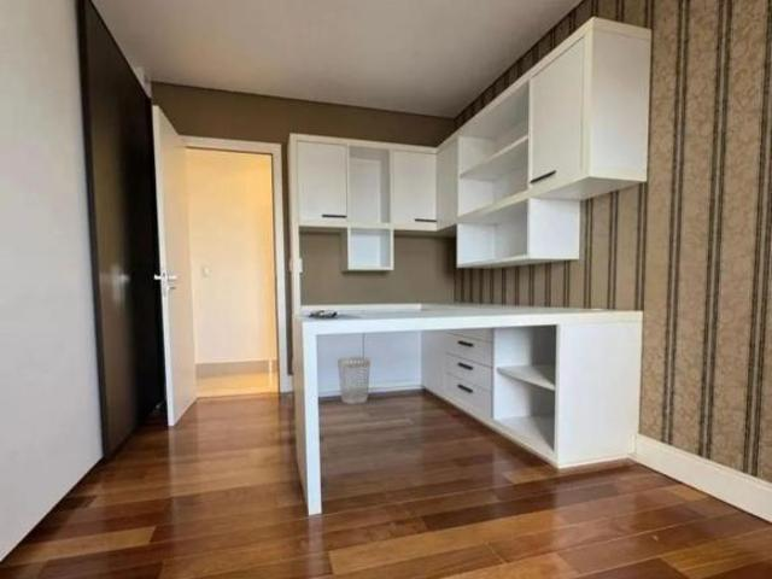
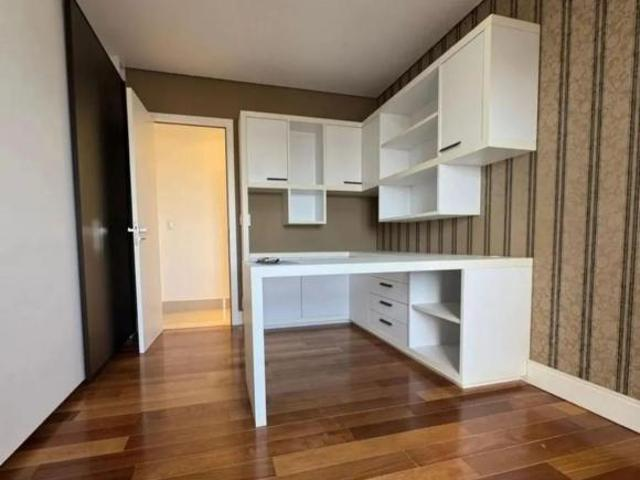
- wastebasket [337,356,372,405]
